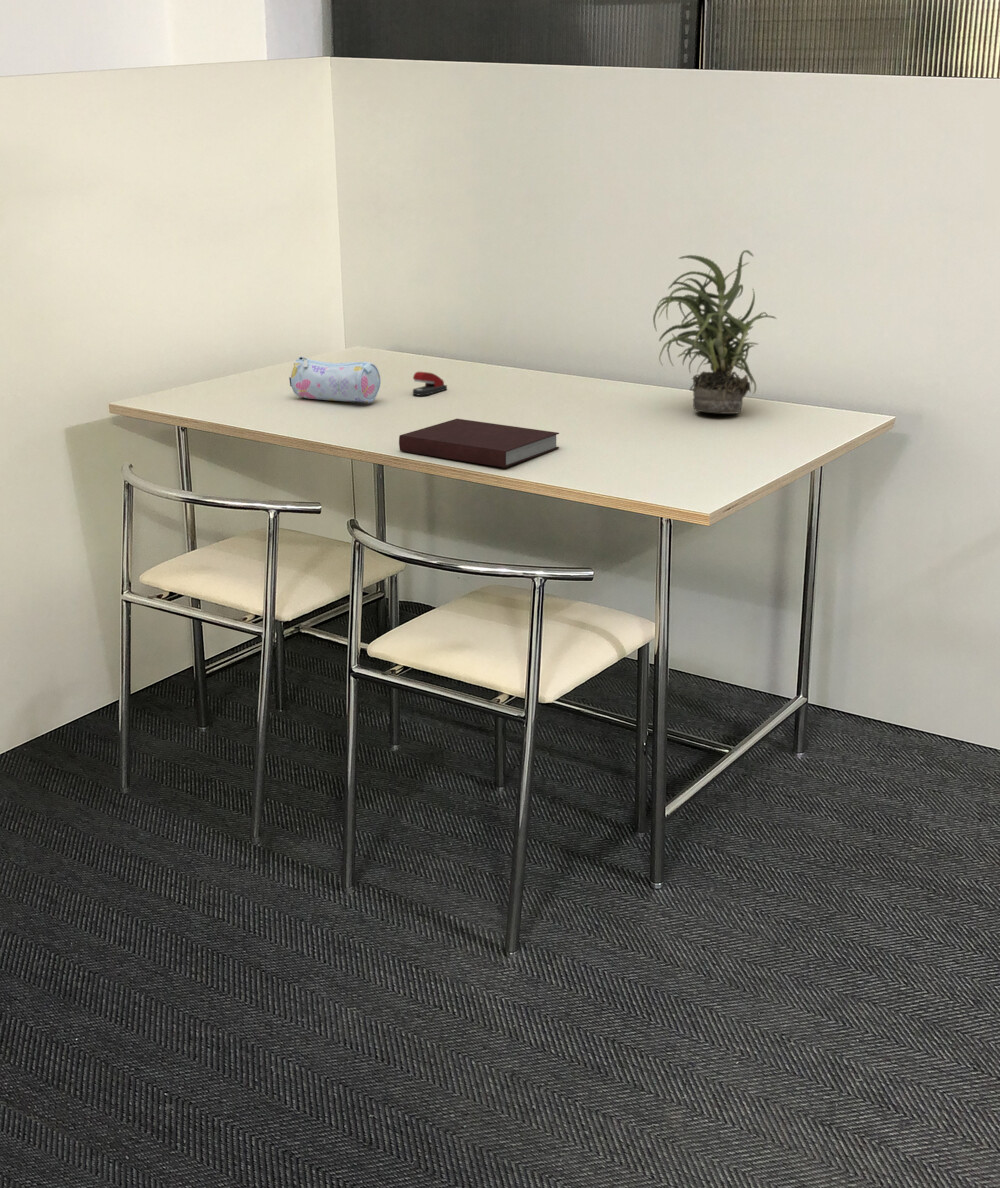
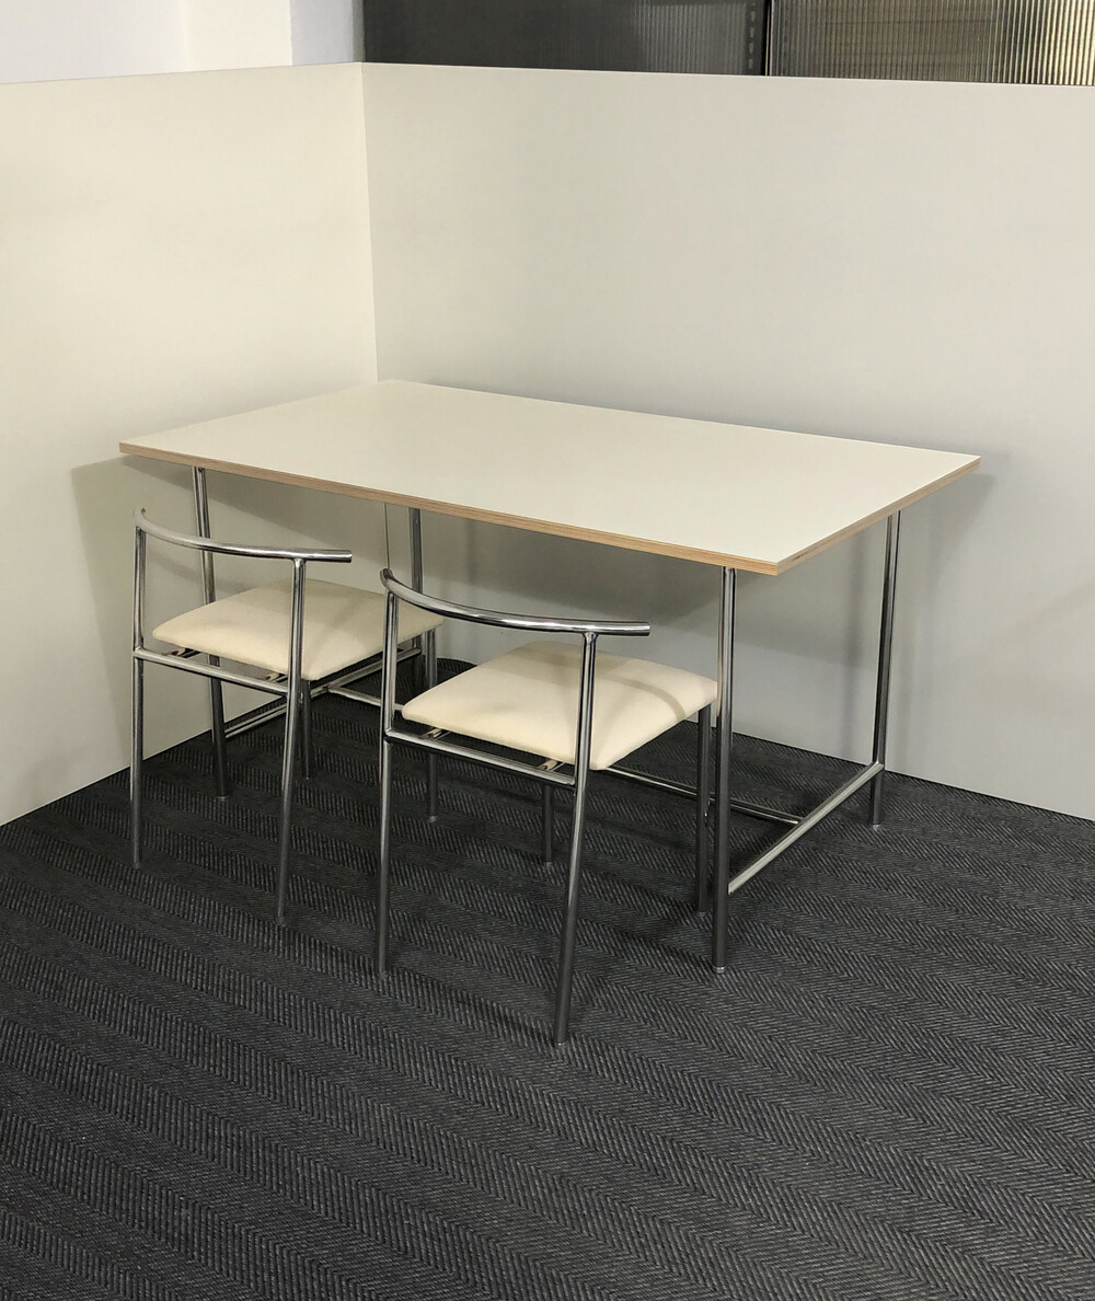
- notebook [398,418,560,469]
- potted plant [652,249,778,415]
- stapler [412,371,448,397]
- pencil case [288,356,382,403]
